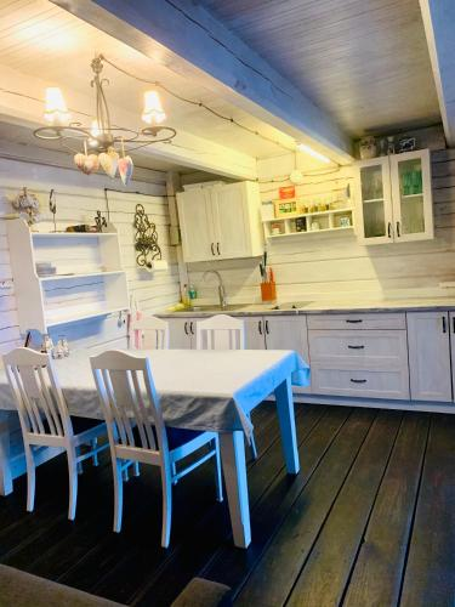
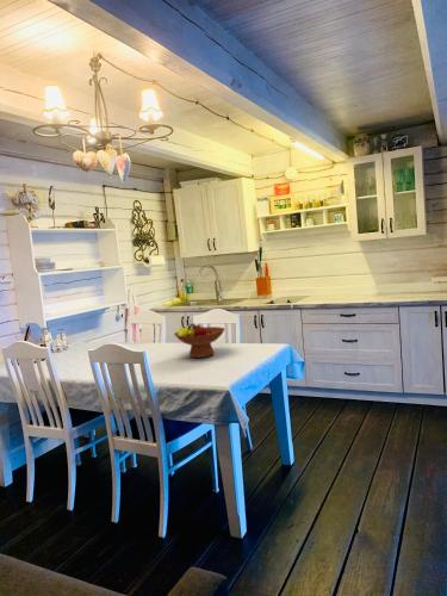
+ fruit bowl [173,322,226,359]
